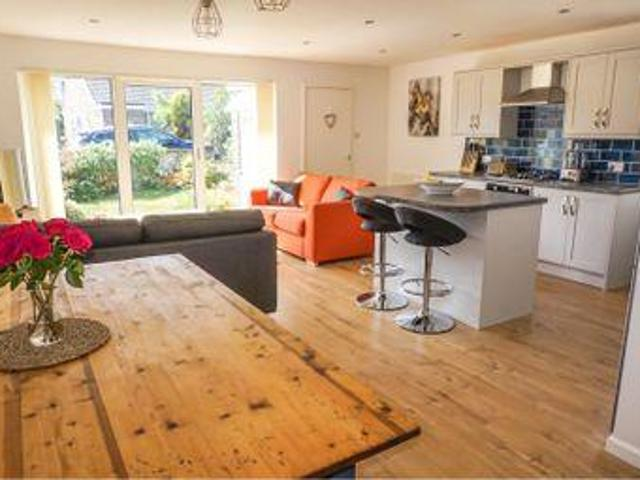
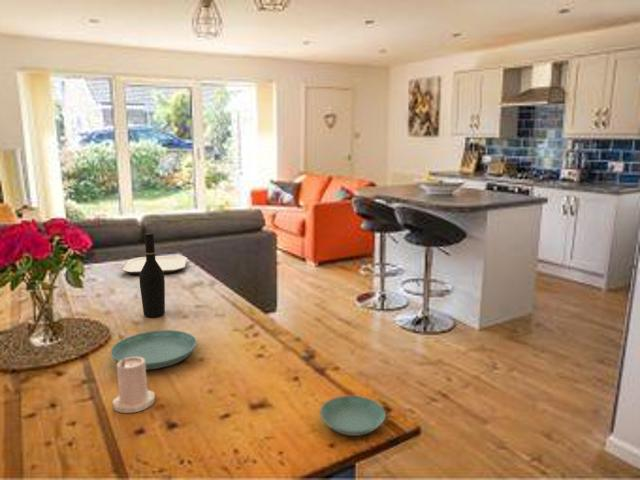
+ saucer [110,329,198,371]
+ wine bottle [138,232,166,318]
+ plate [121,255,188,275]
+ candle [112,357,156,414]
+ saucer [319,395,387,437]
